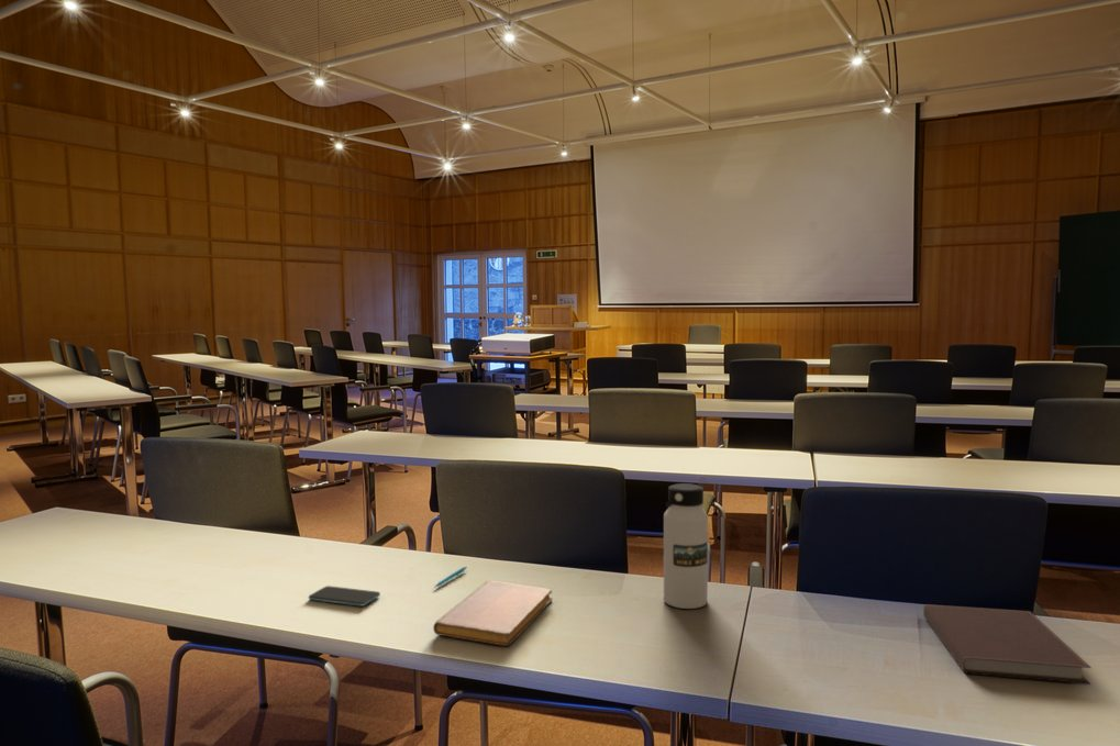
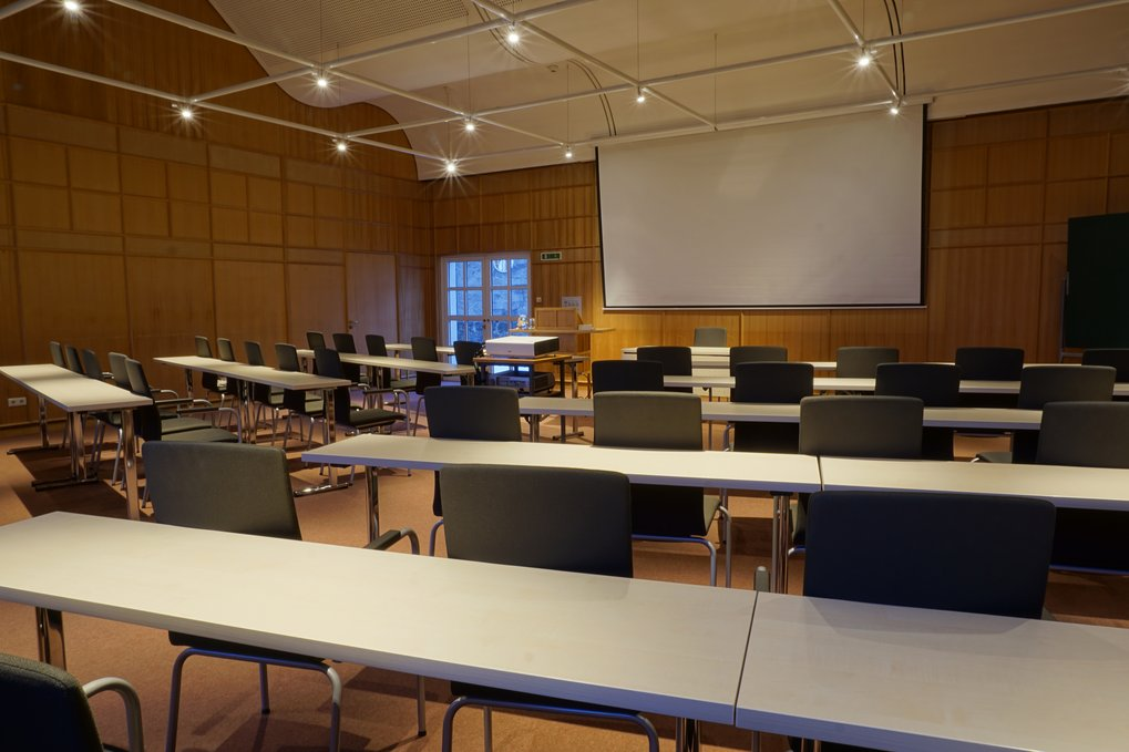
- smartphone [308,584,381,608]
- water bottle [663,482,709,610]
- pen [434,566,468,588]
- notebook [432,580,553,647]
- notebook [922,603,1093,686]
